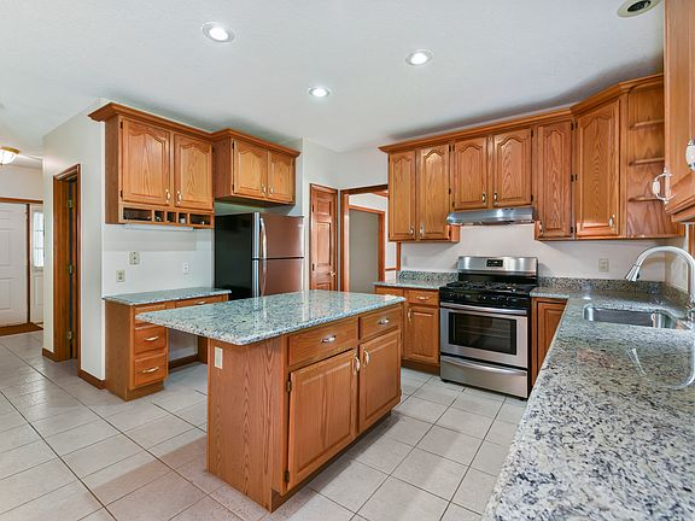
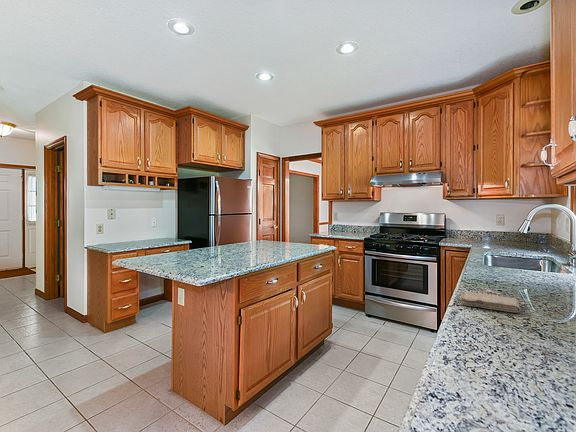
+ washcloth [458,291,522,313]
